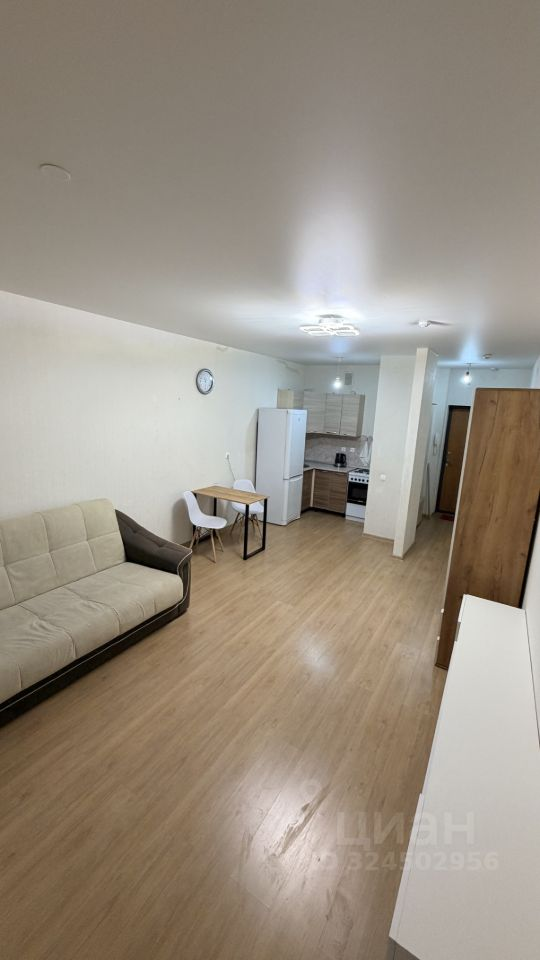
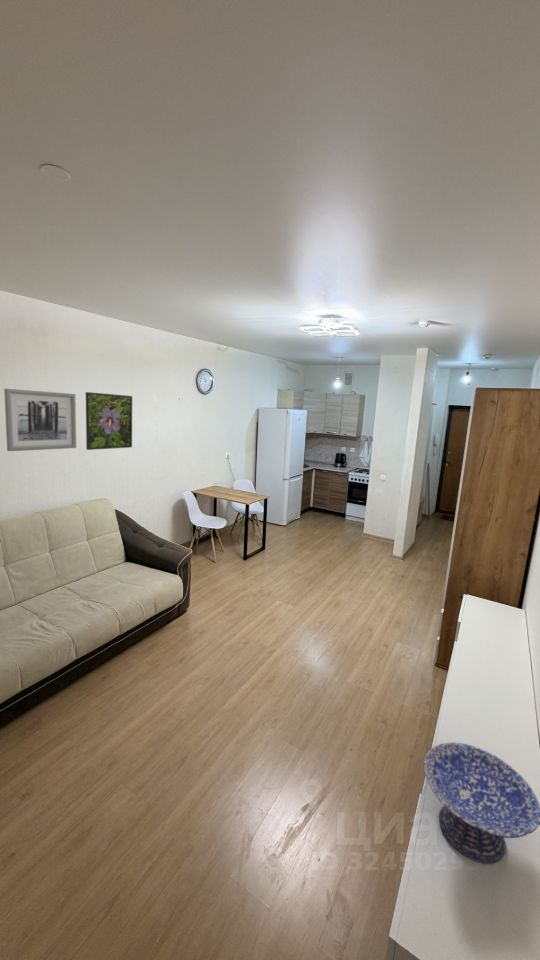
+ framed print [85,391,133,451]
+ decorative bowl [423,741,540,865]
+ wall art [3,388,77,452]
